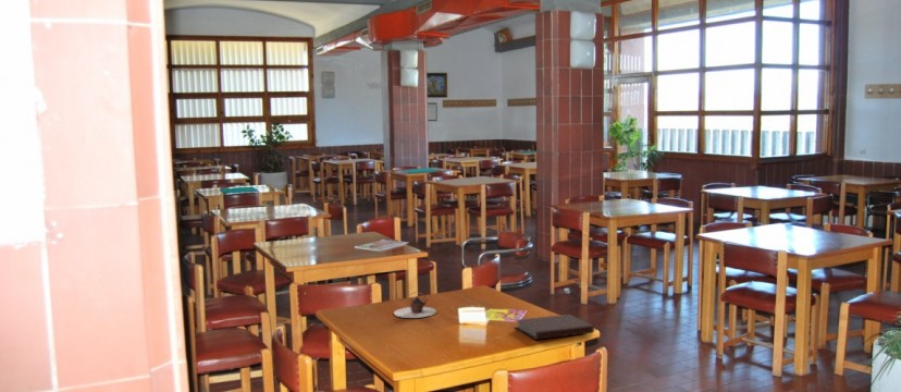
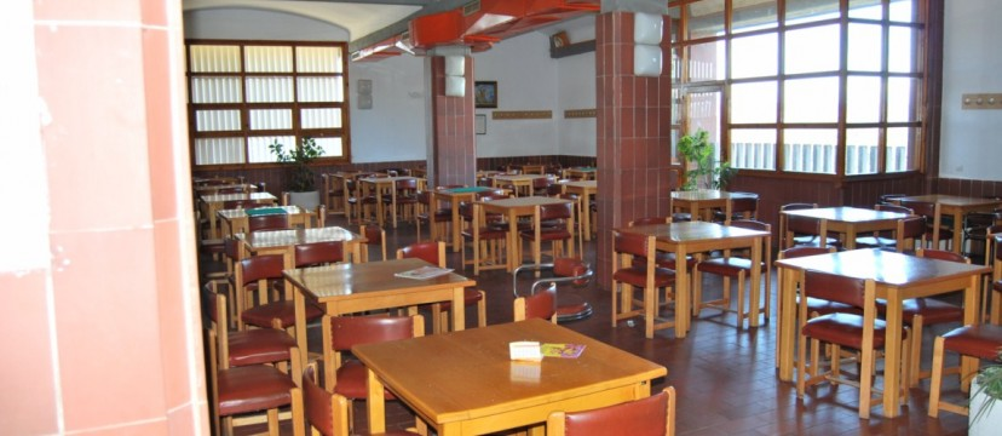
- notebook [514,314,595,341]
- teapot [393,292,437,319]
